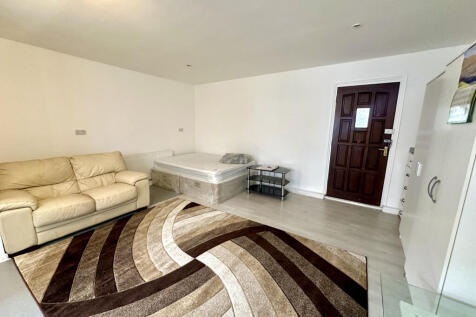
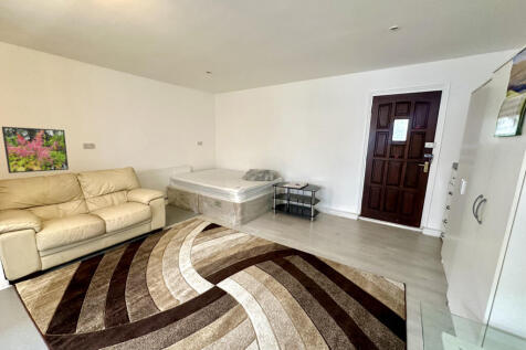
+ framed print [1,126,70,174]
